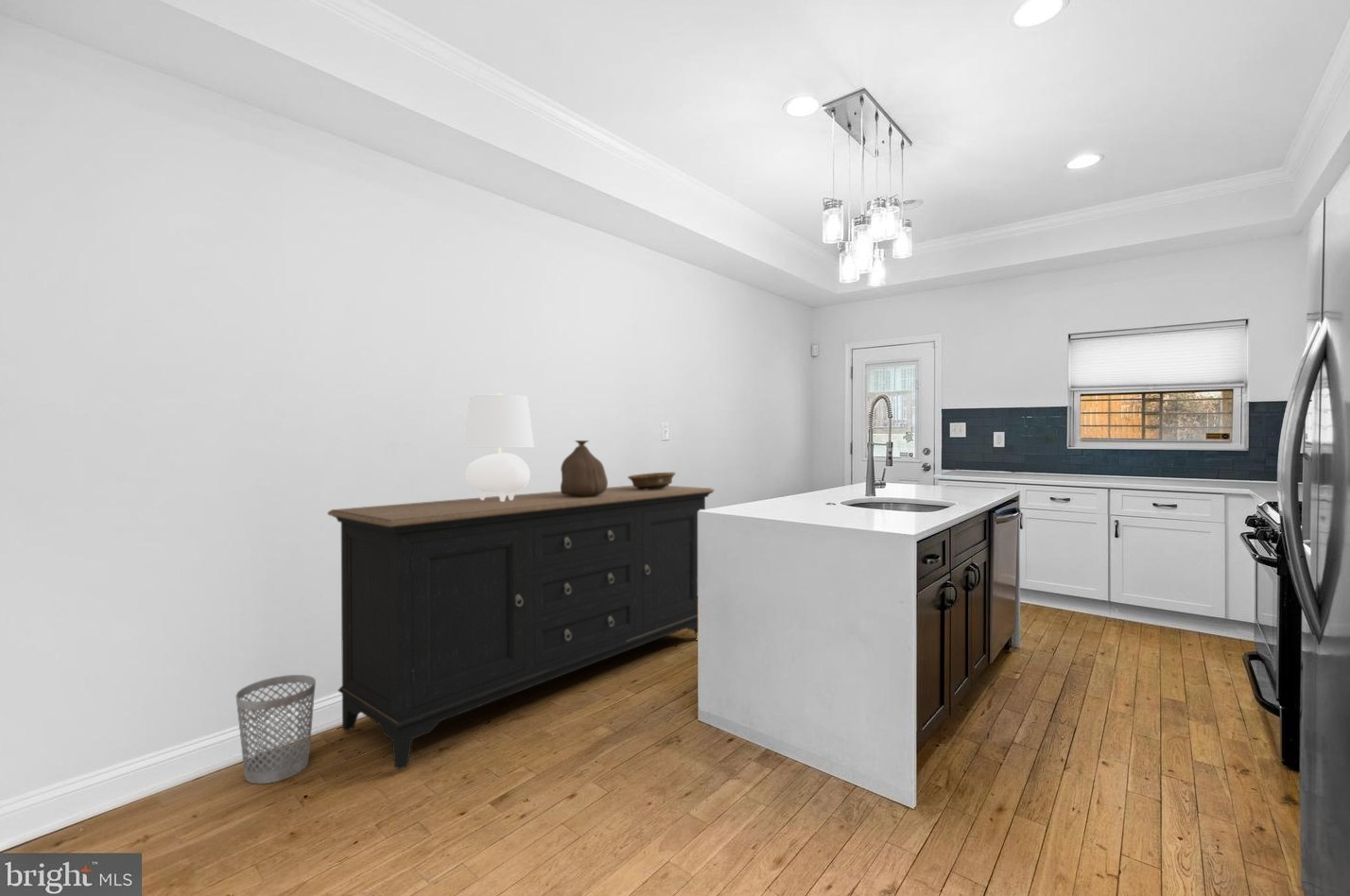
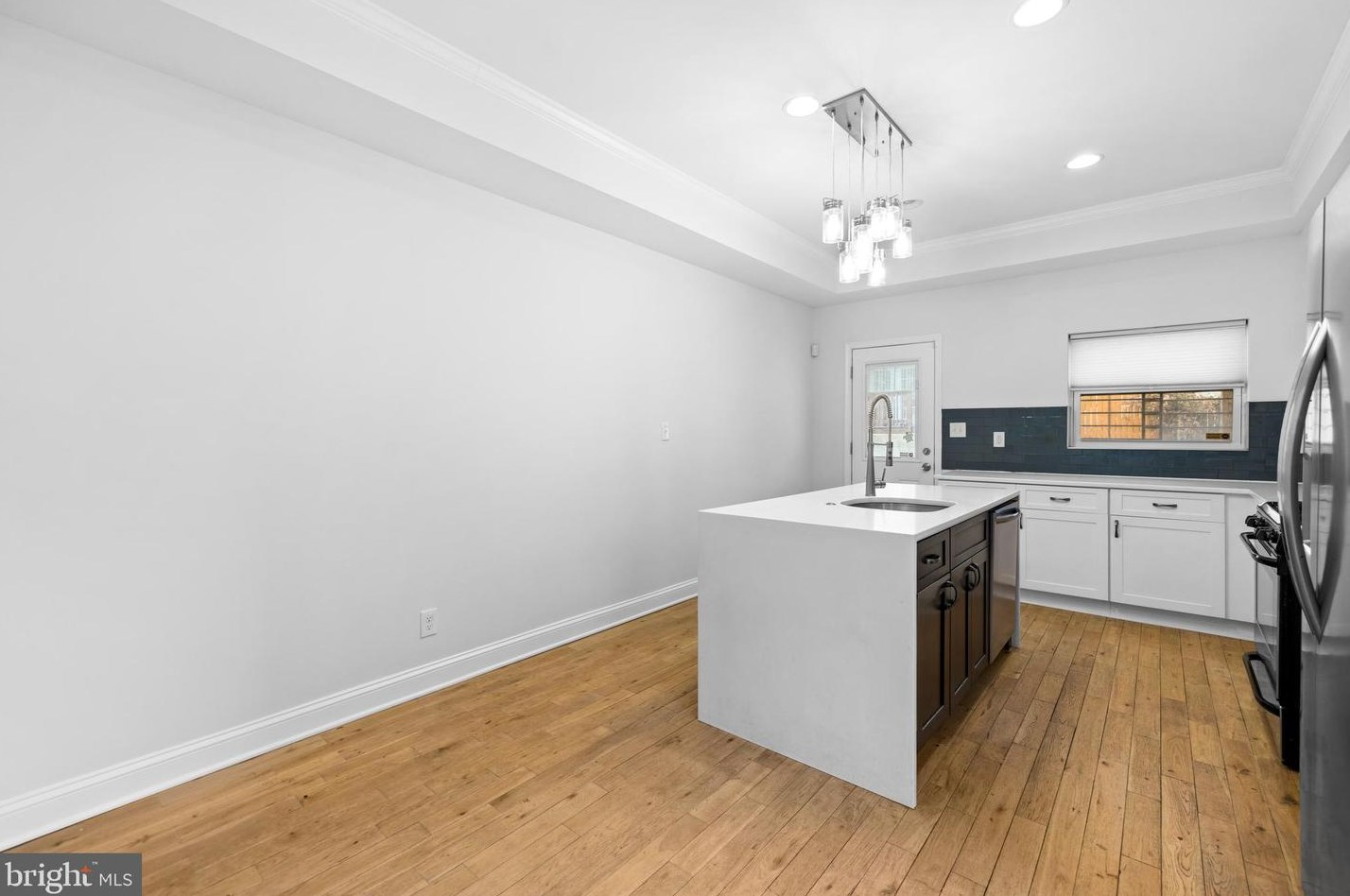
- sideboard [327,485,715,770]
- bag [560,439,609,497]
- table lamp [463,392,535,501]
- wastebasket [234,674,317,784]
- decorative bowl [627,472,676,490]
